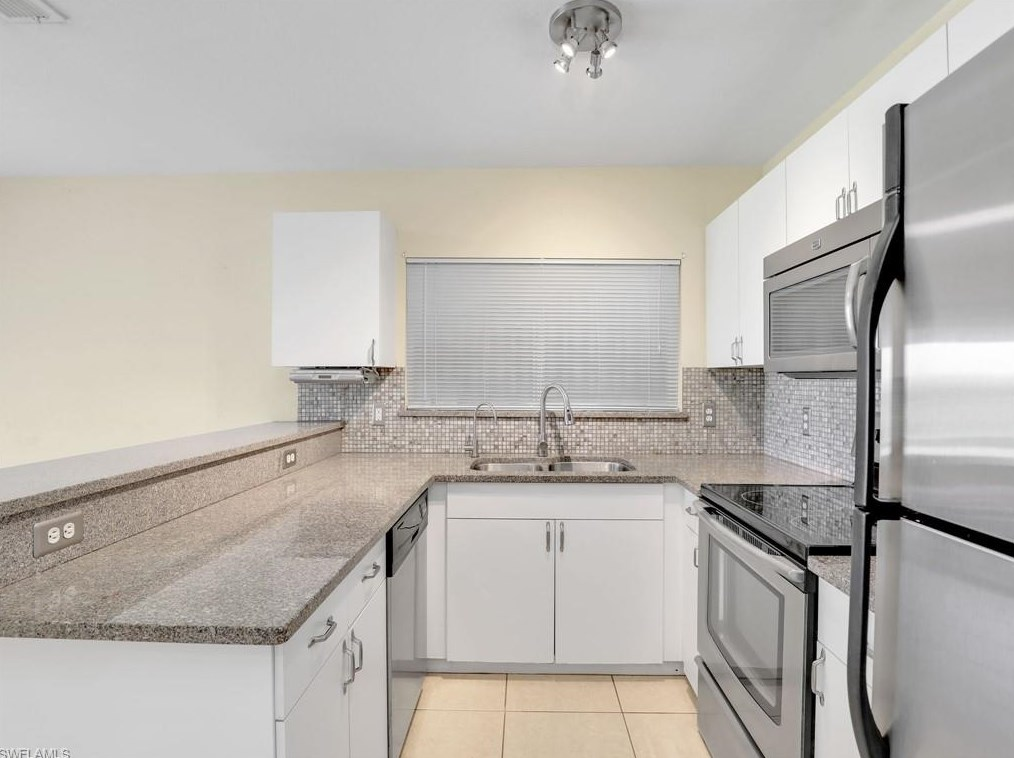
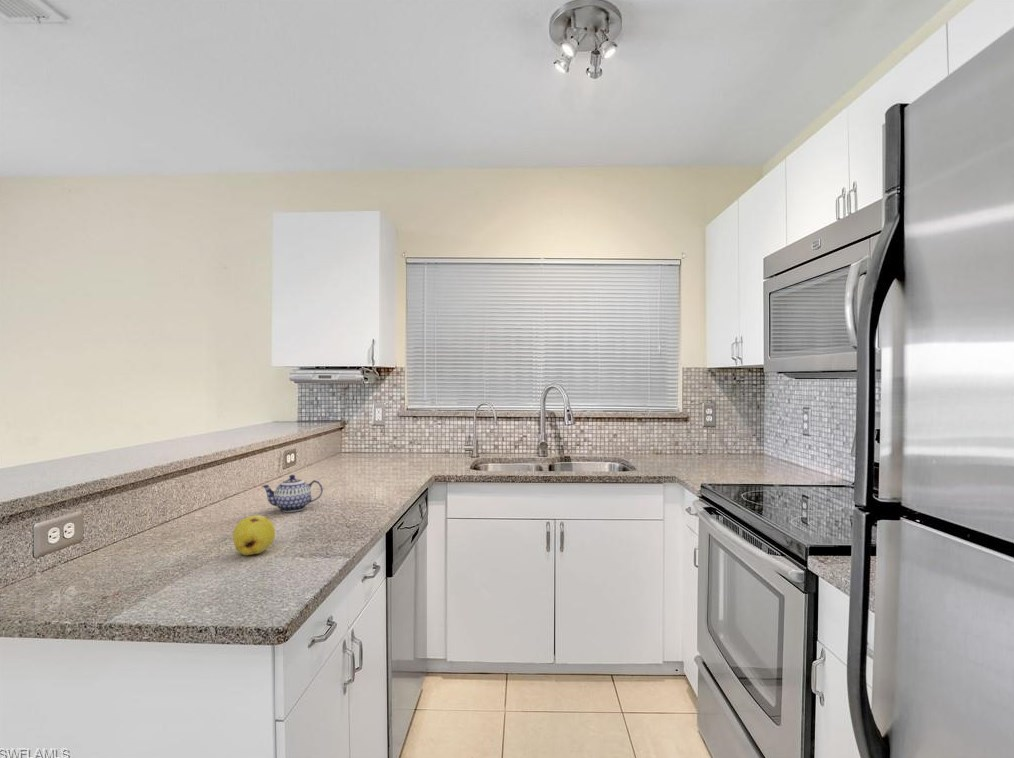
+ teapot [261,474,324,513]
+ fruit [232,514,276,556]
